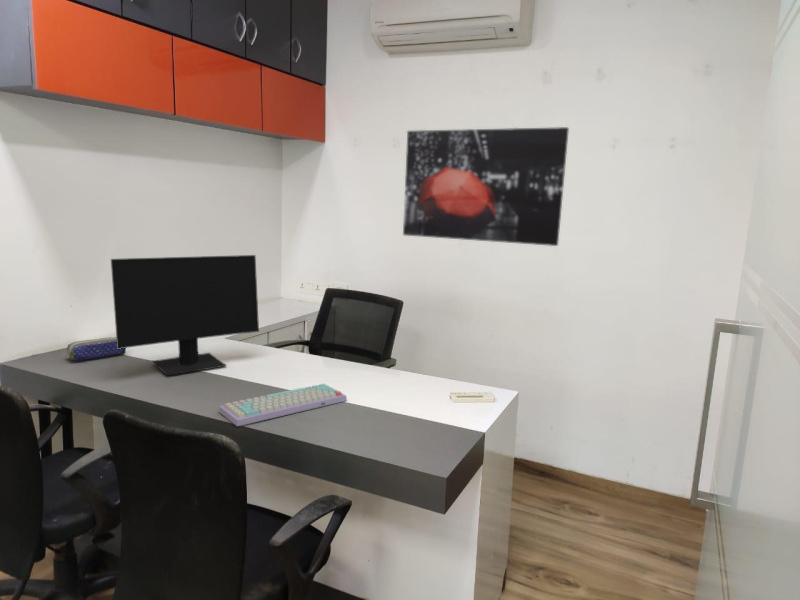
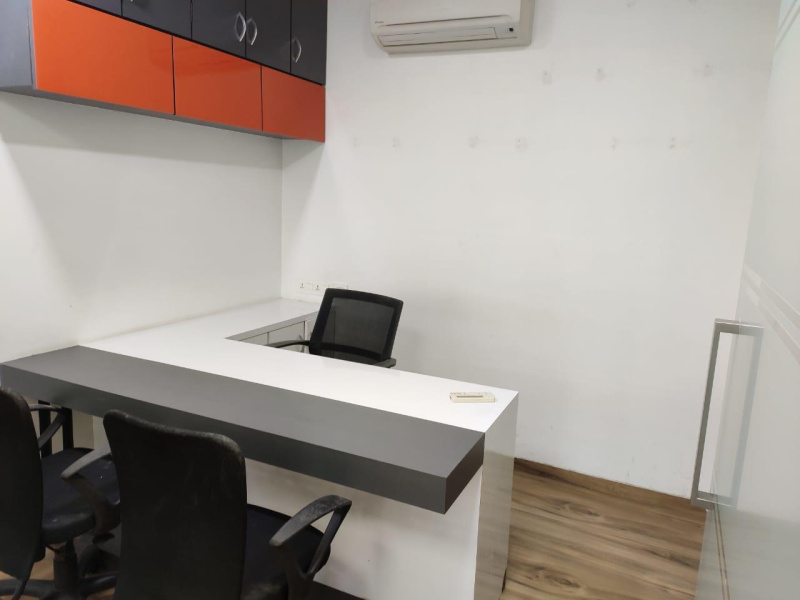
- computer monitor [110,254,260,376]
- keyboard [218,383,348,427]
- pencil case [66,336,127,362]
- wall art [402,126,570,247]
